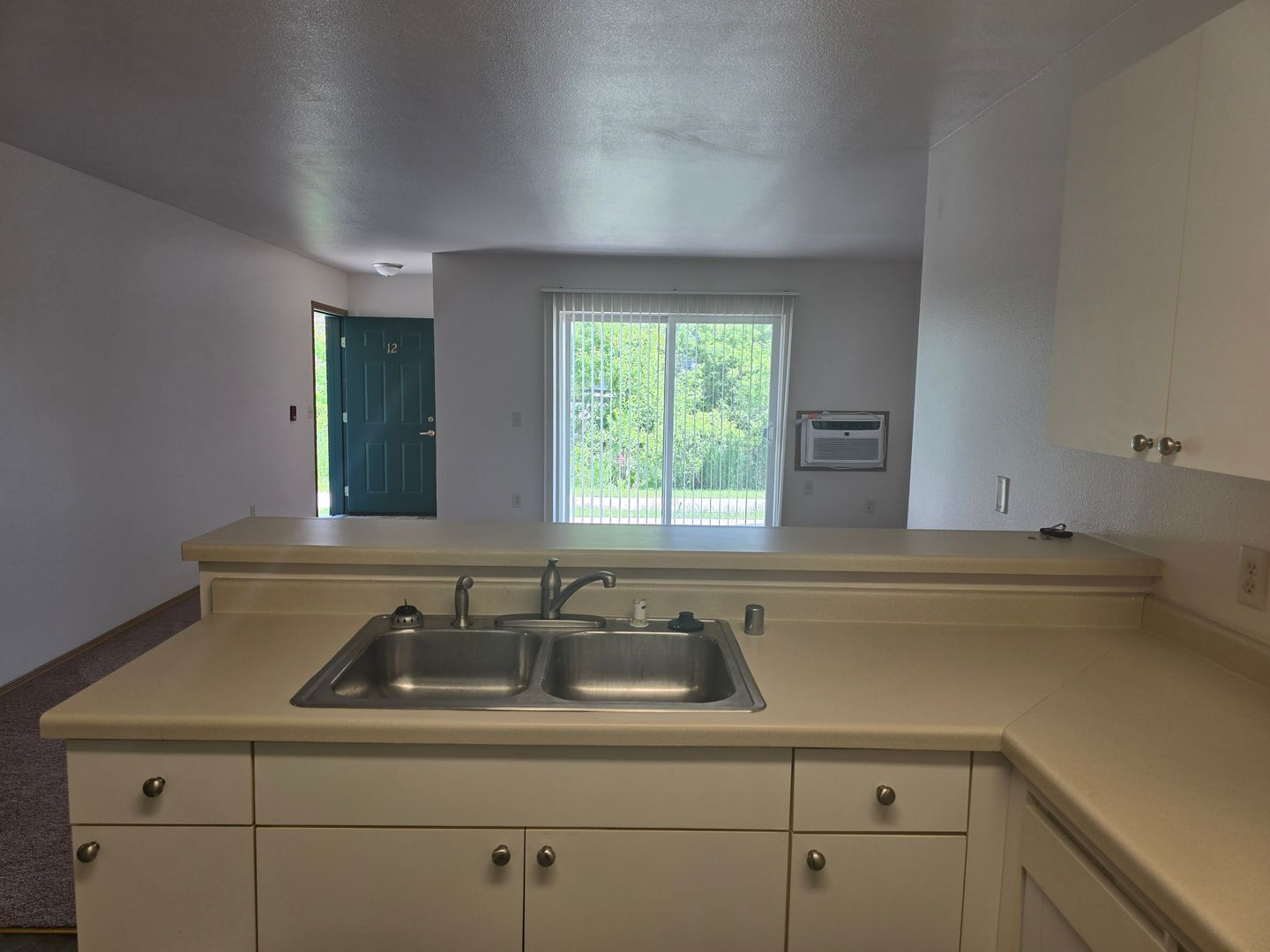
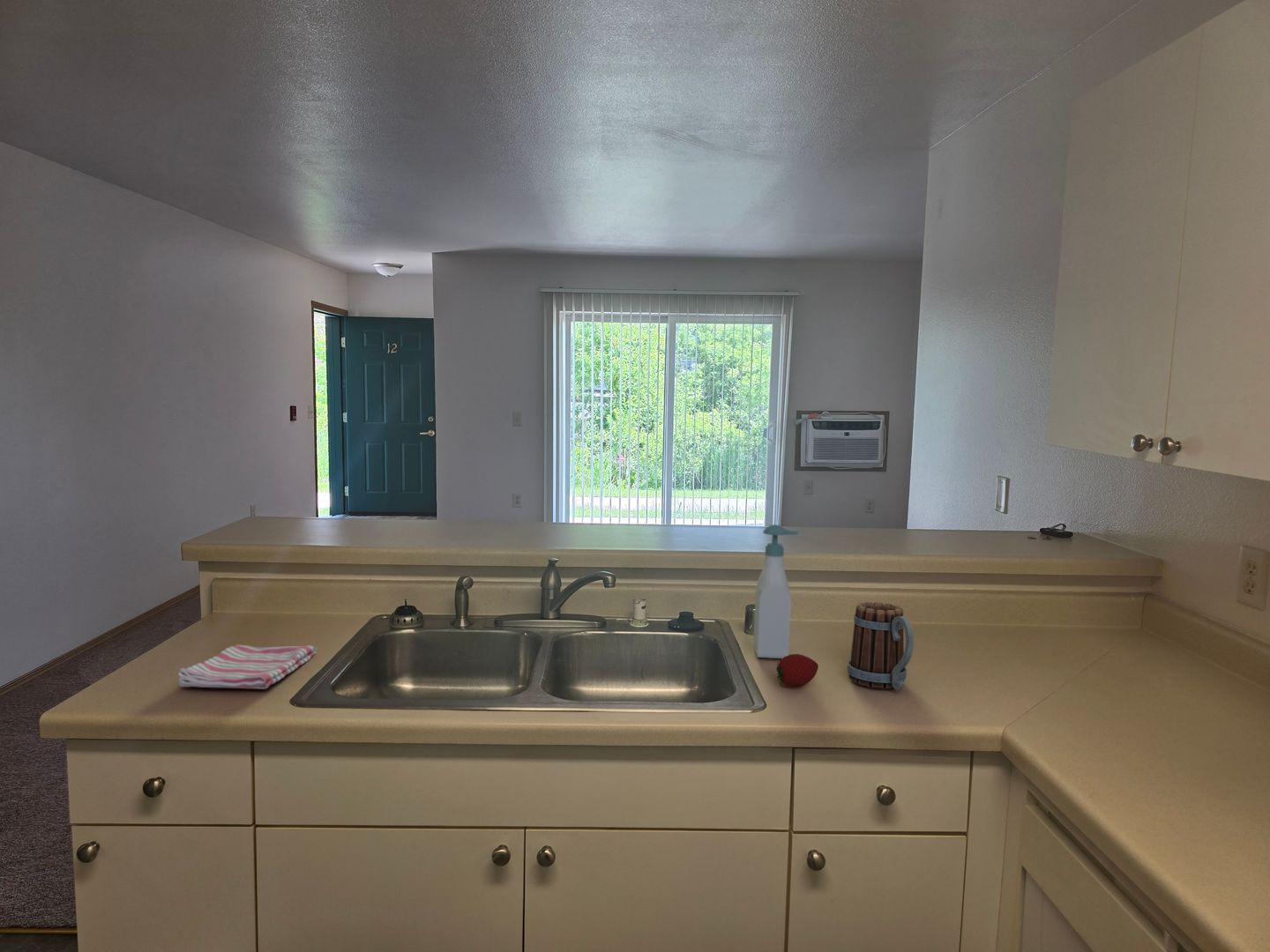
+ mug [847,601,915,691]
+ dish towel [177,644,317,689]
+ fruit [776,653,819,688]
+ soap bottle [753,524,800,659]
